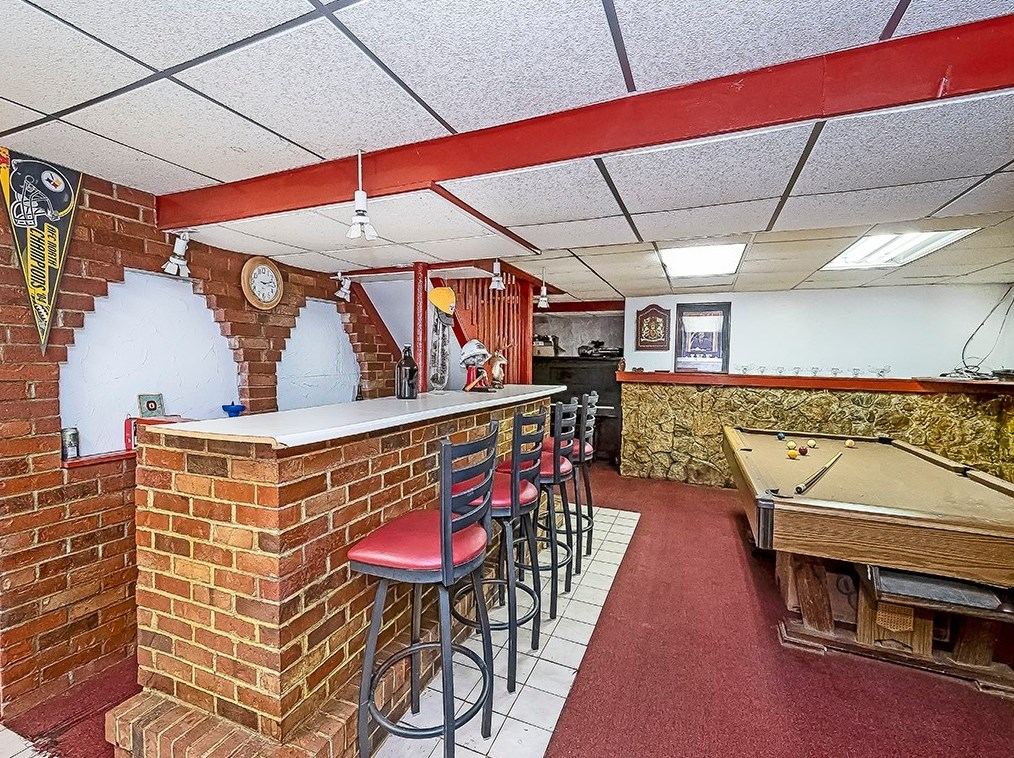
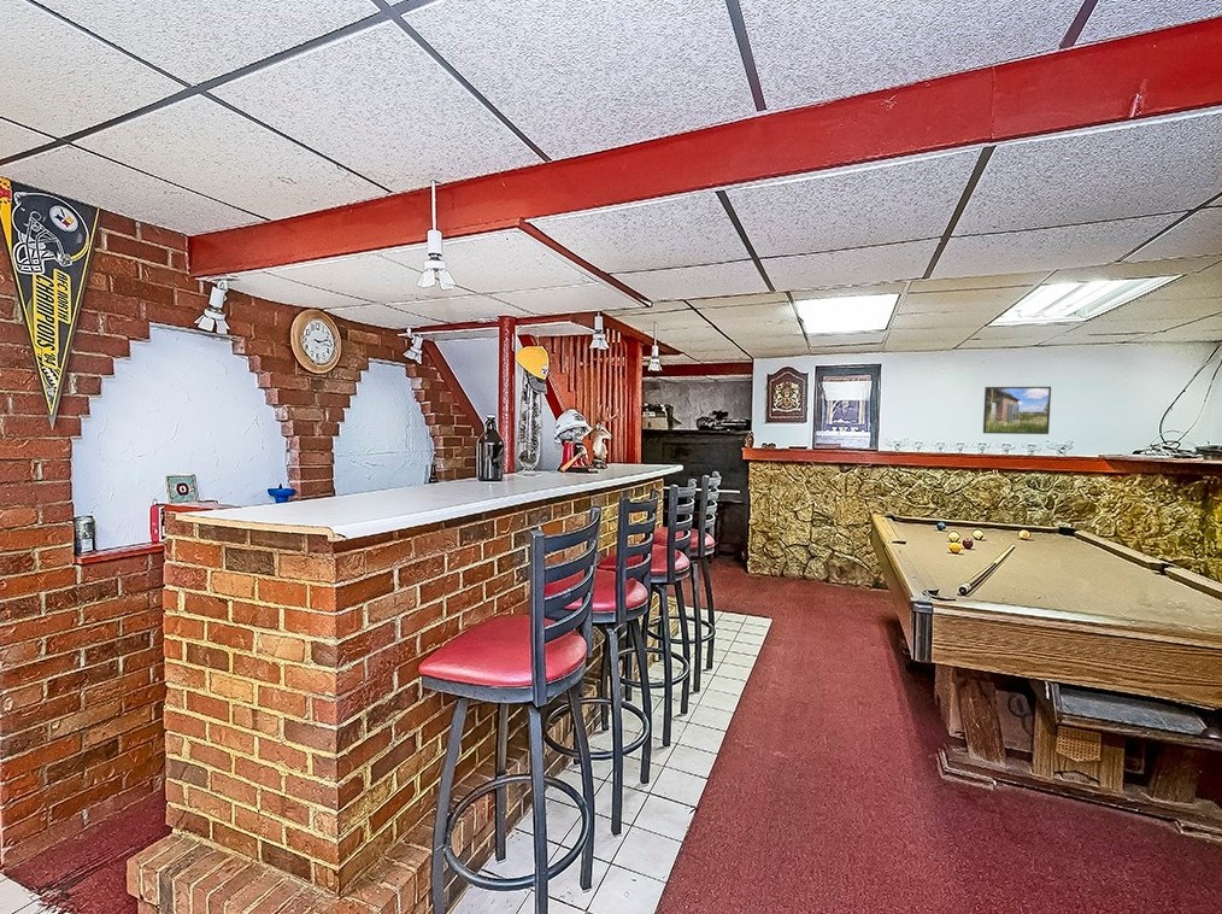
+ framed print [982,386,1052,435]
